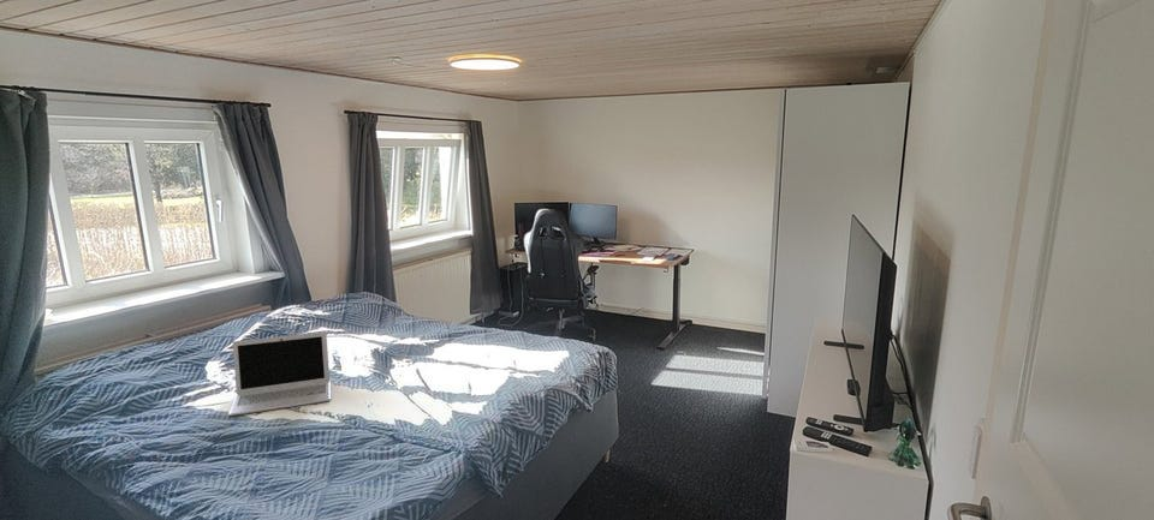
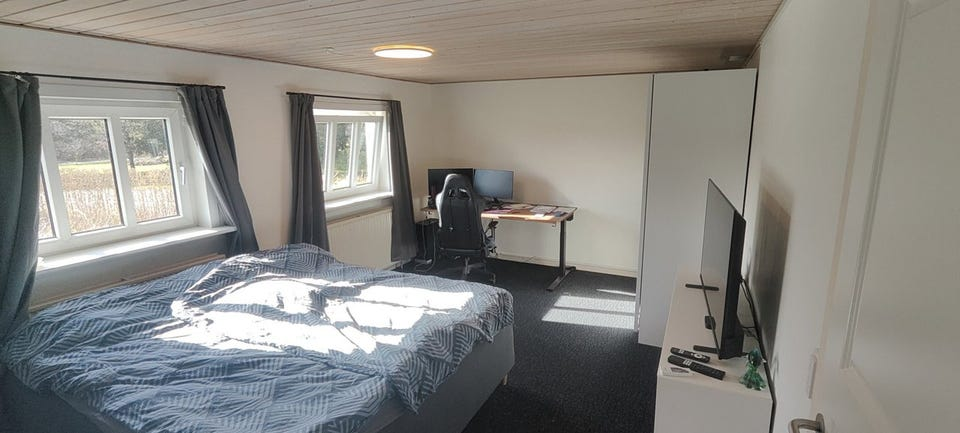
- laptop [227,330,332,417]
